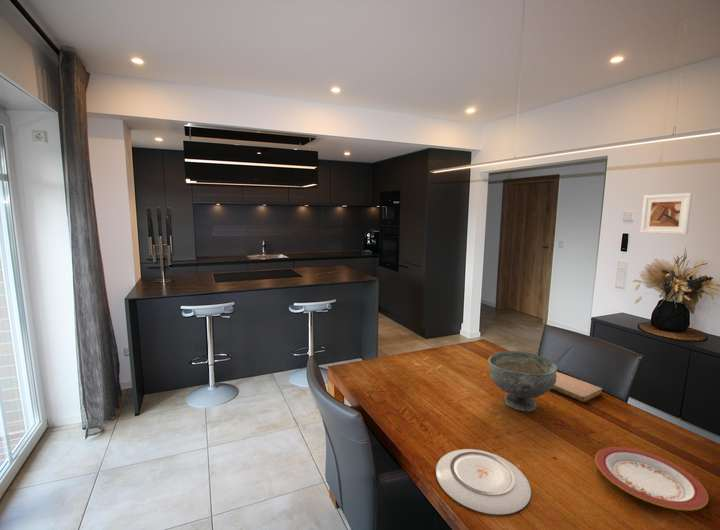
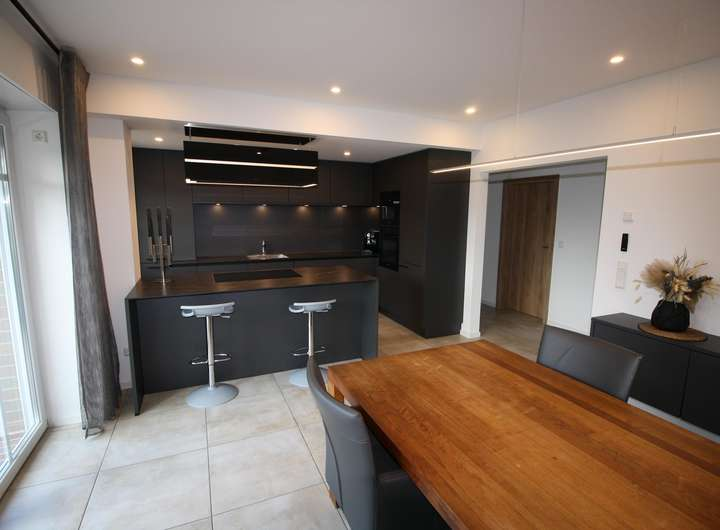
- plate [435,448,532,516]
- plate [594,446,709,512]
- decorative bowl [487,350,558,412]
- notebook [550,371,603,403]
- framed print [640,192,693,235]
